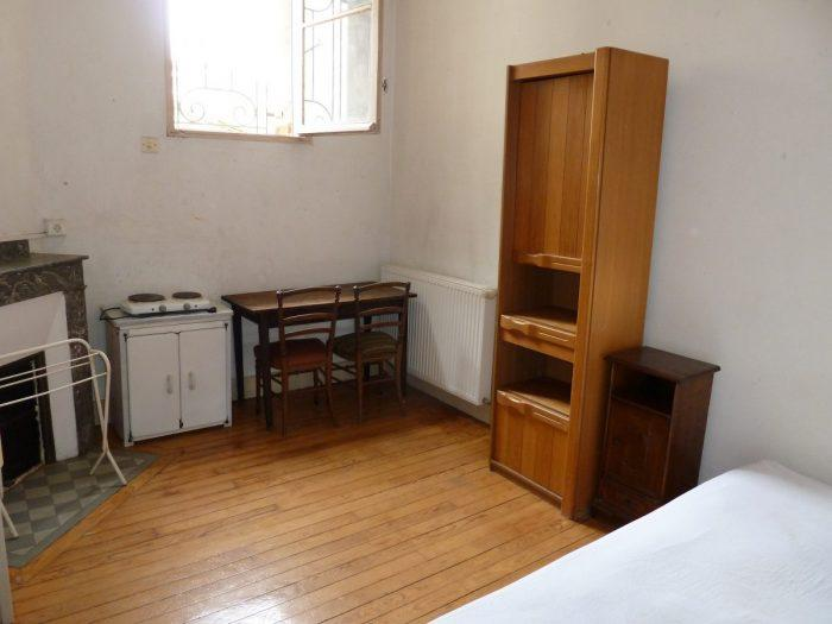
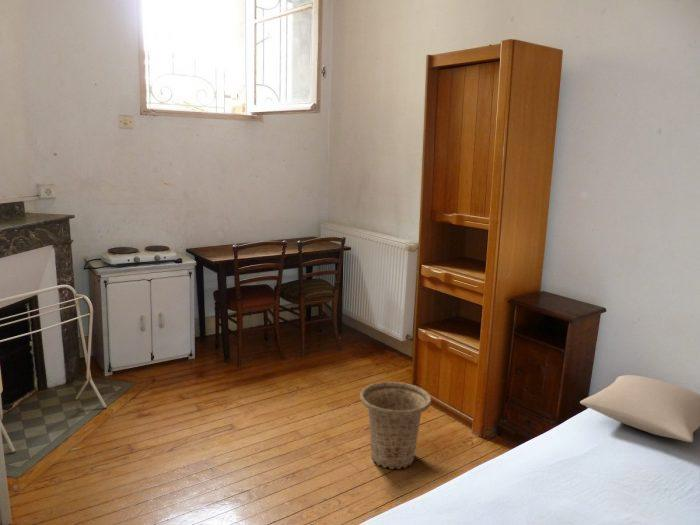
+ basket [359,381,432,470]
+ pillow [579,374,700,443]
